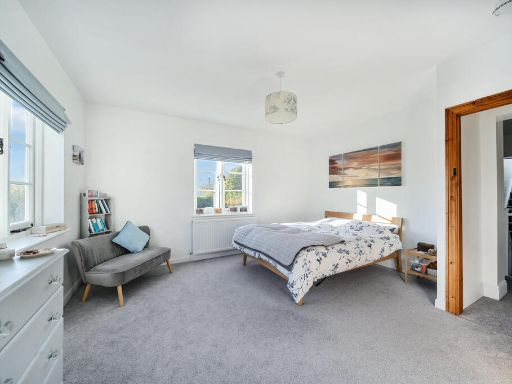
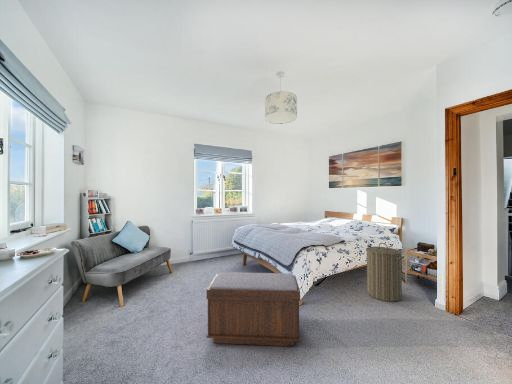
+ bench [206,271,301,347]
+ laundry hamper [365,242,405,302]
